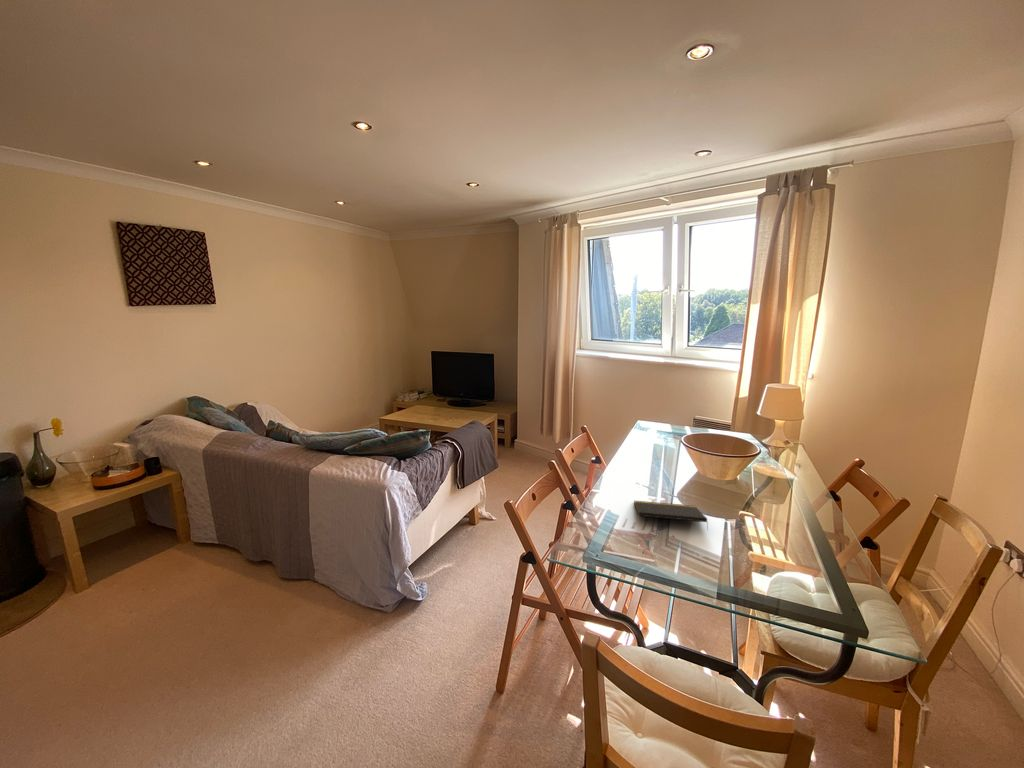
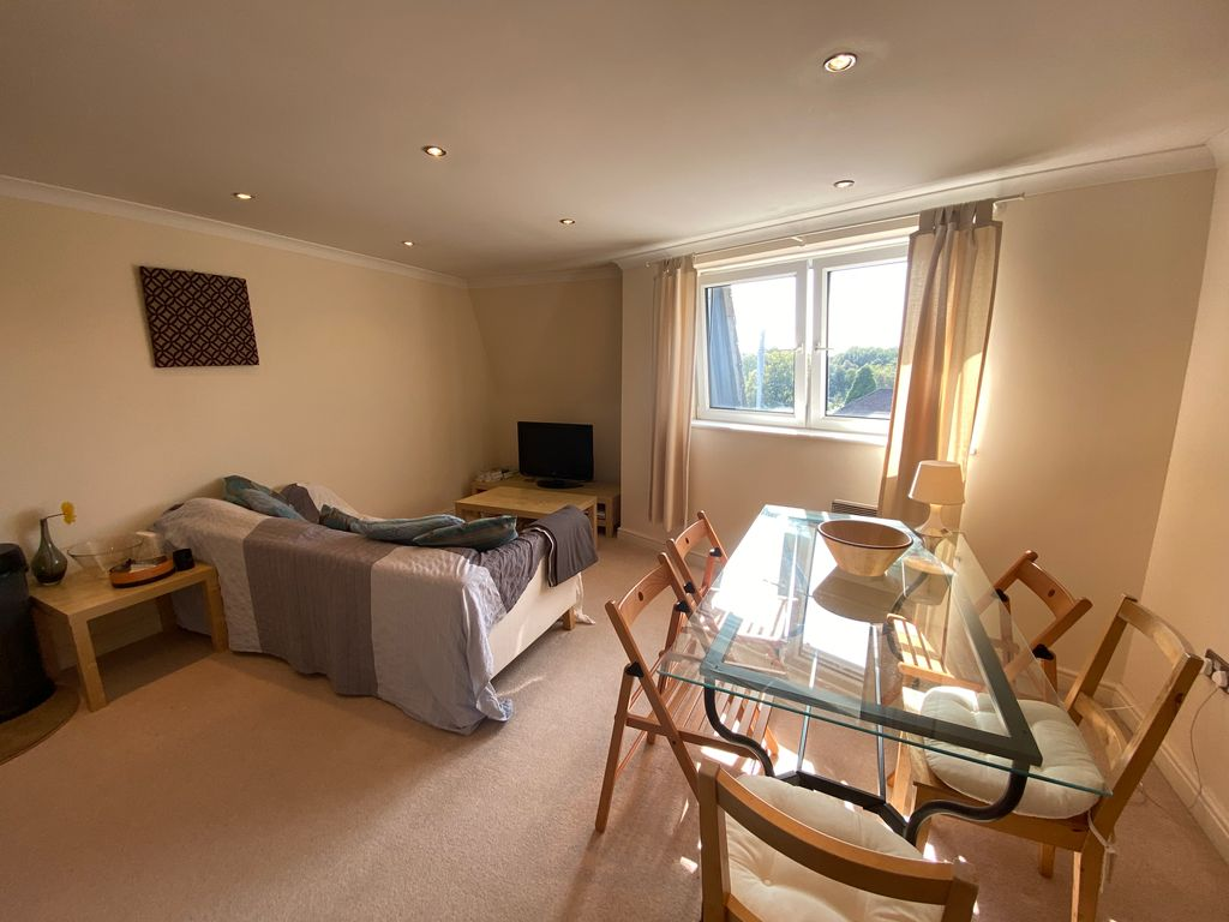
- notepad [633,500,709,530]
